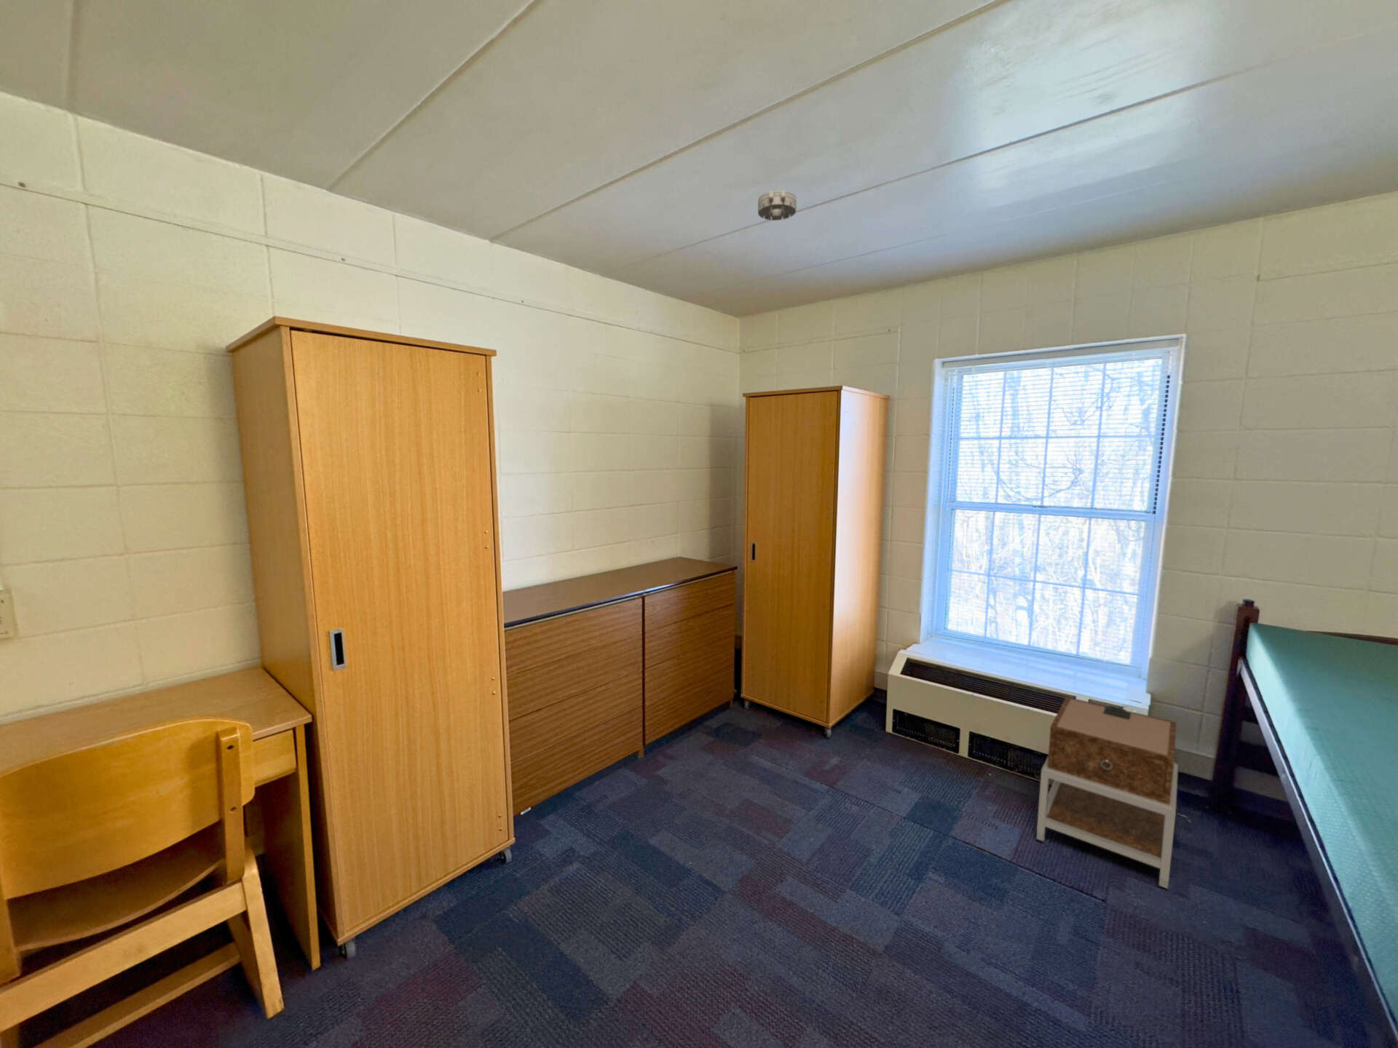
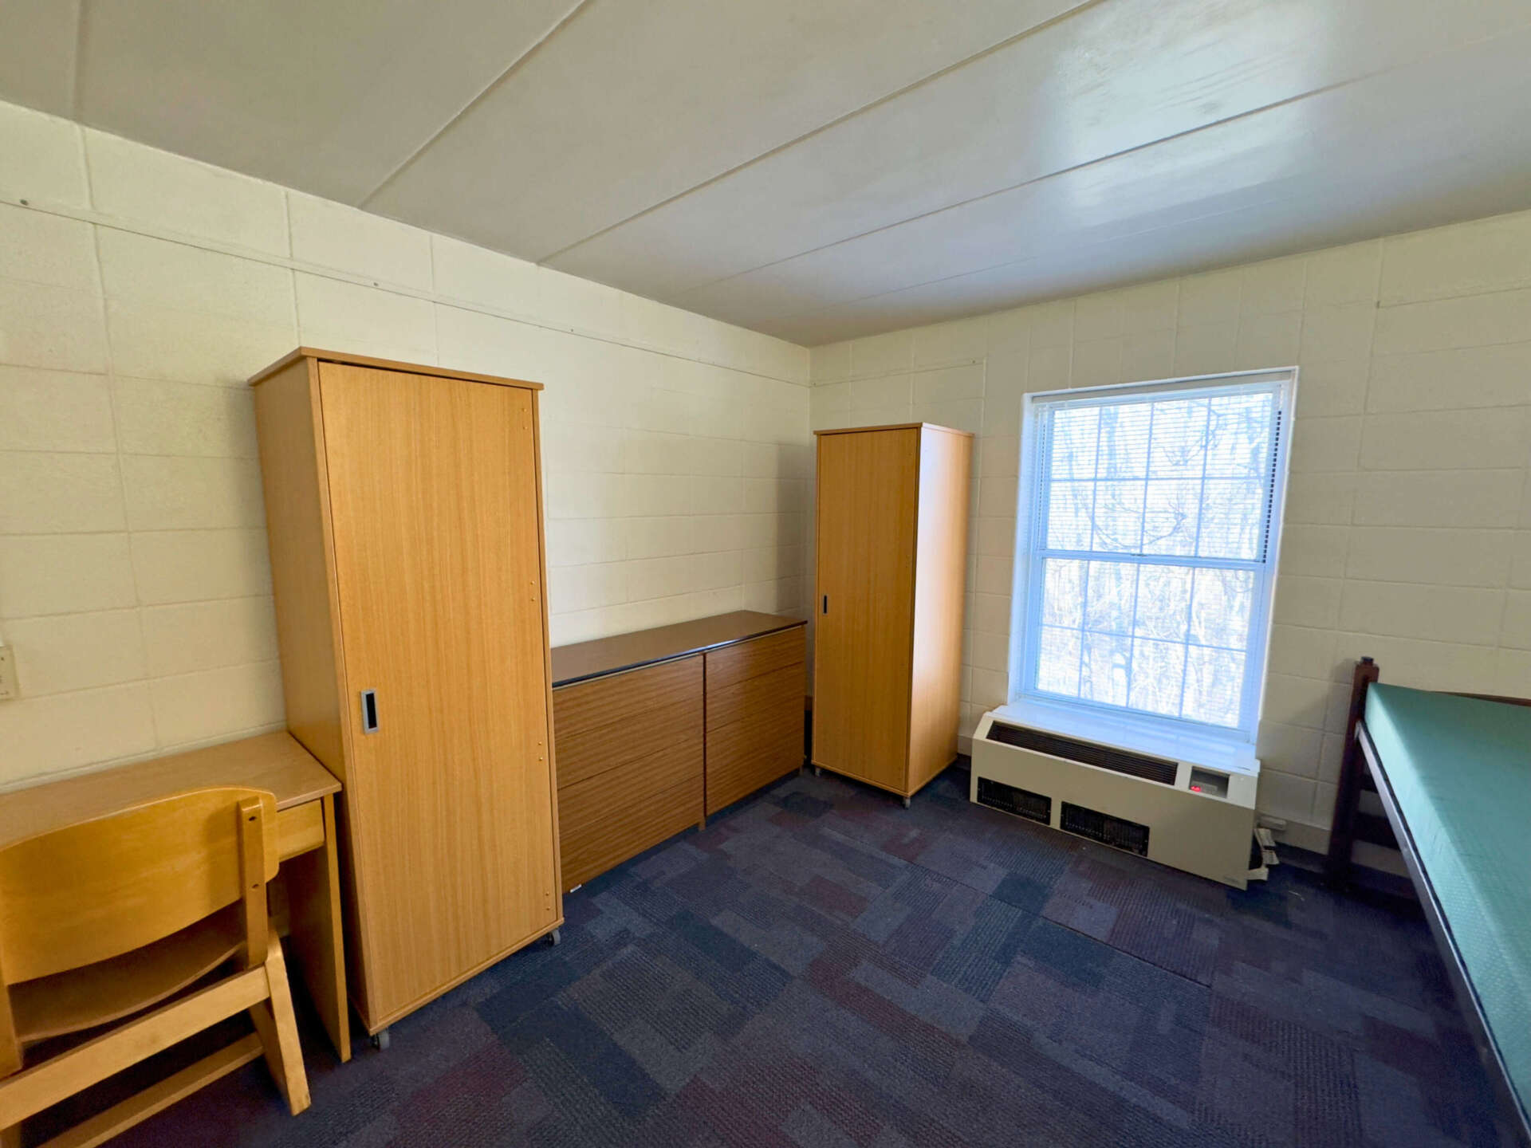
- nightstand [1036,696,1179,889]
- smoke detector [757,189,797,221]
